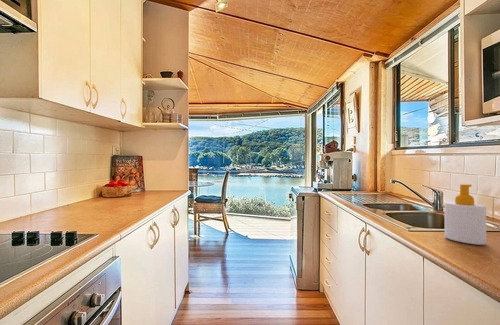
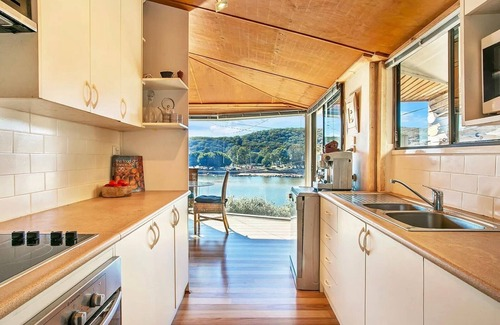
- soap bottle [444,183,487,246]
